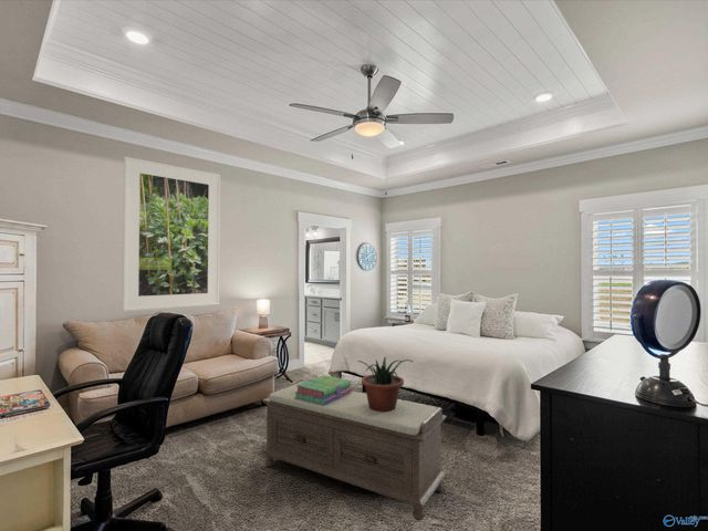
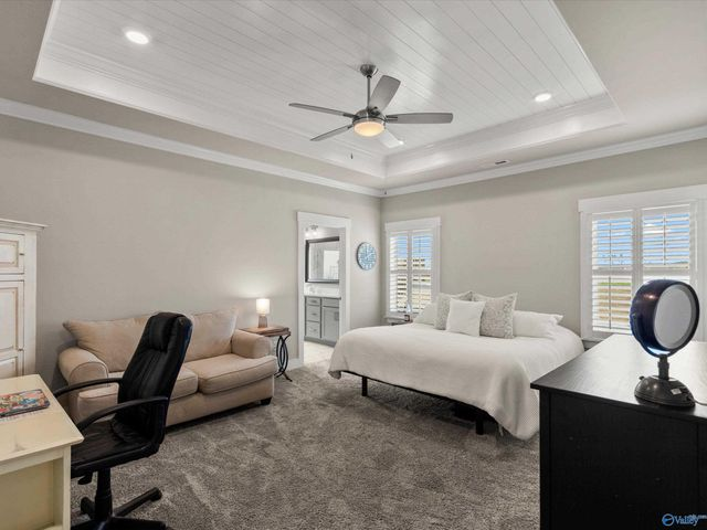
- stack of books [294,374,353,405]
- potted plant [356,356,414,412]
- bench [261,379,448,522]
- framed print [122,156,221,312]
